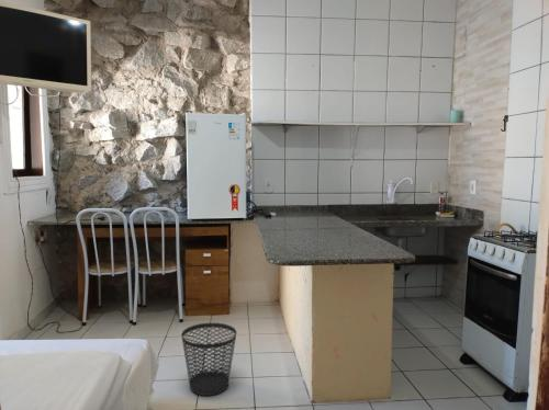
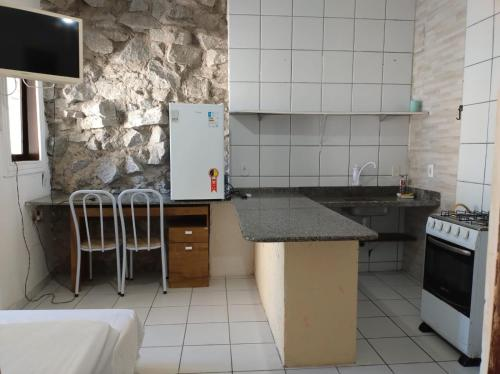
- wastebasket [180,322,238,397]
